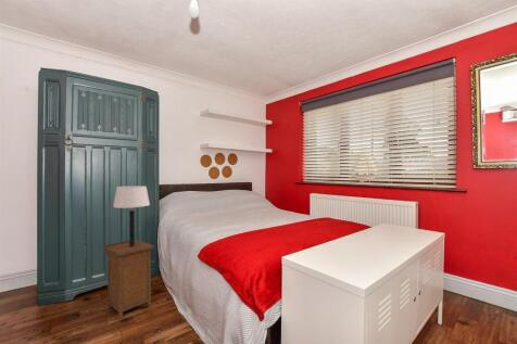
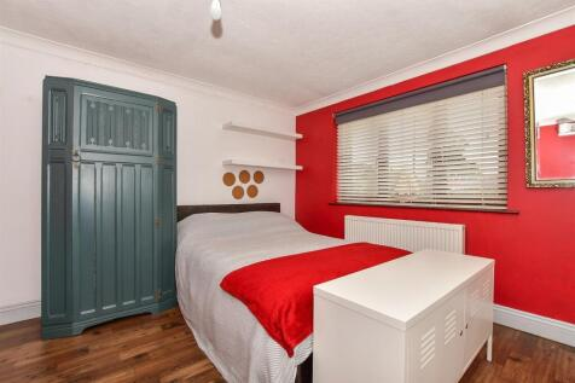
- nightstand [103,239,155,320]
- table lamp [112,184,151,246]
